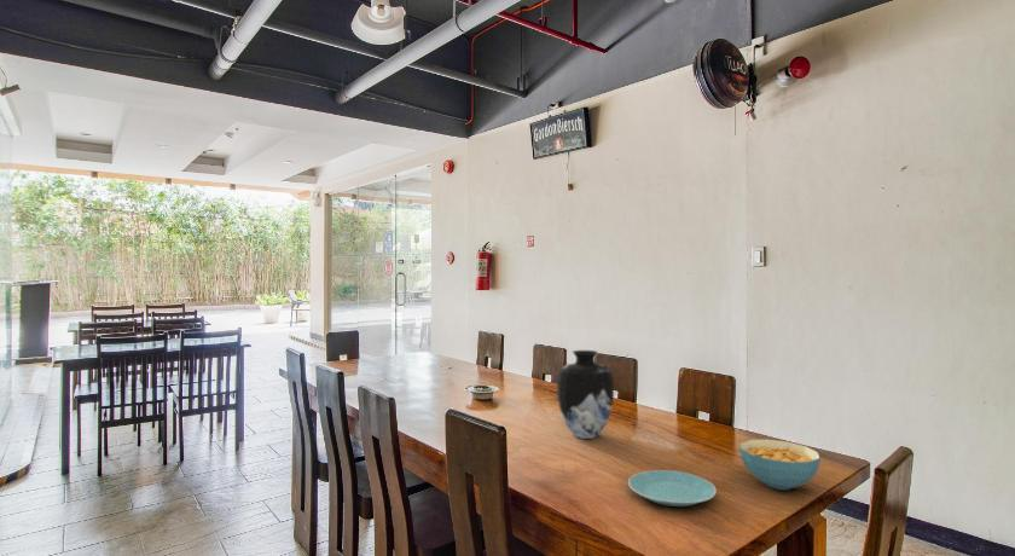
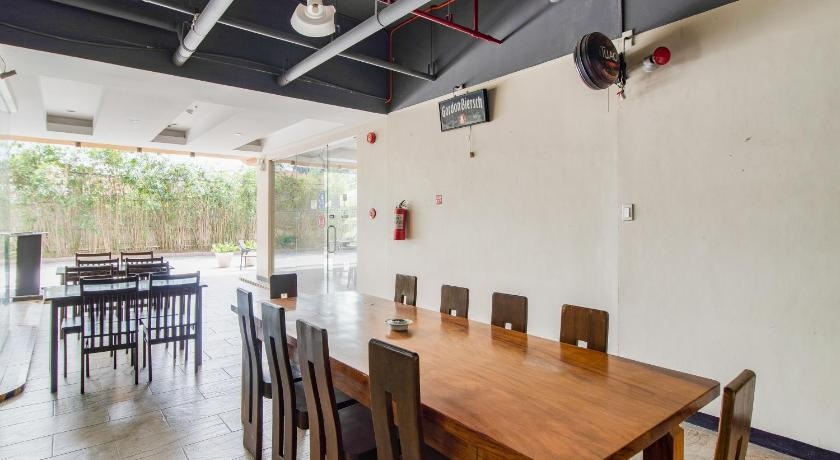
- plate [627,469,718,508]
- vase [556,349,615,440]
- cereal bowl [740,439,822,491]
